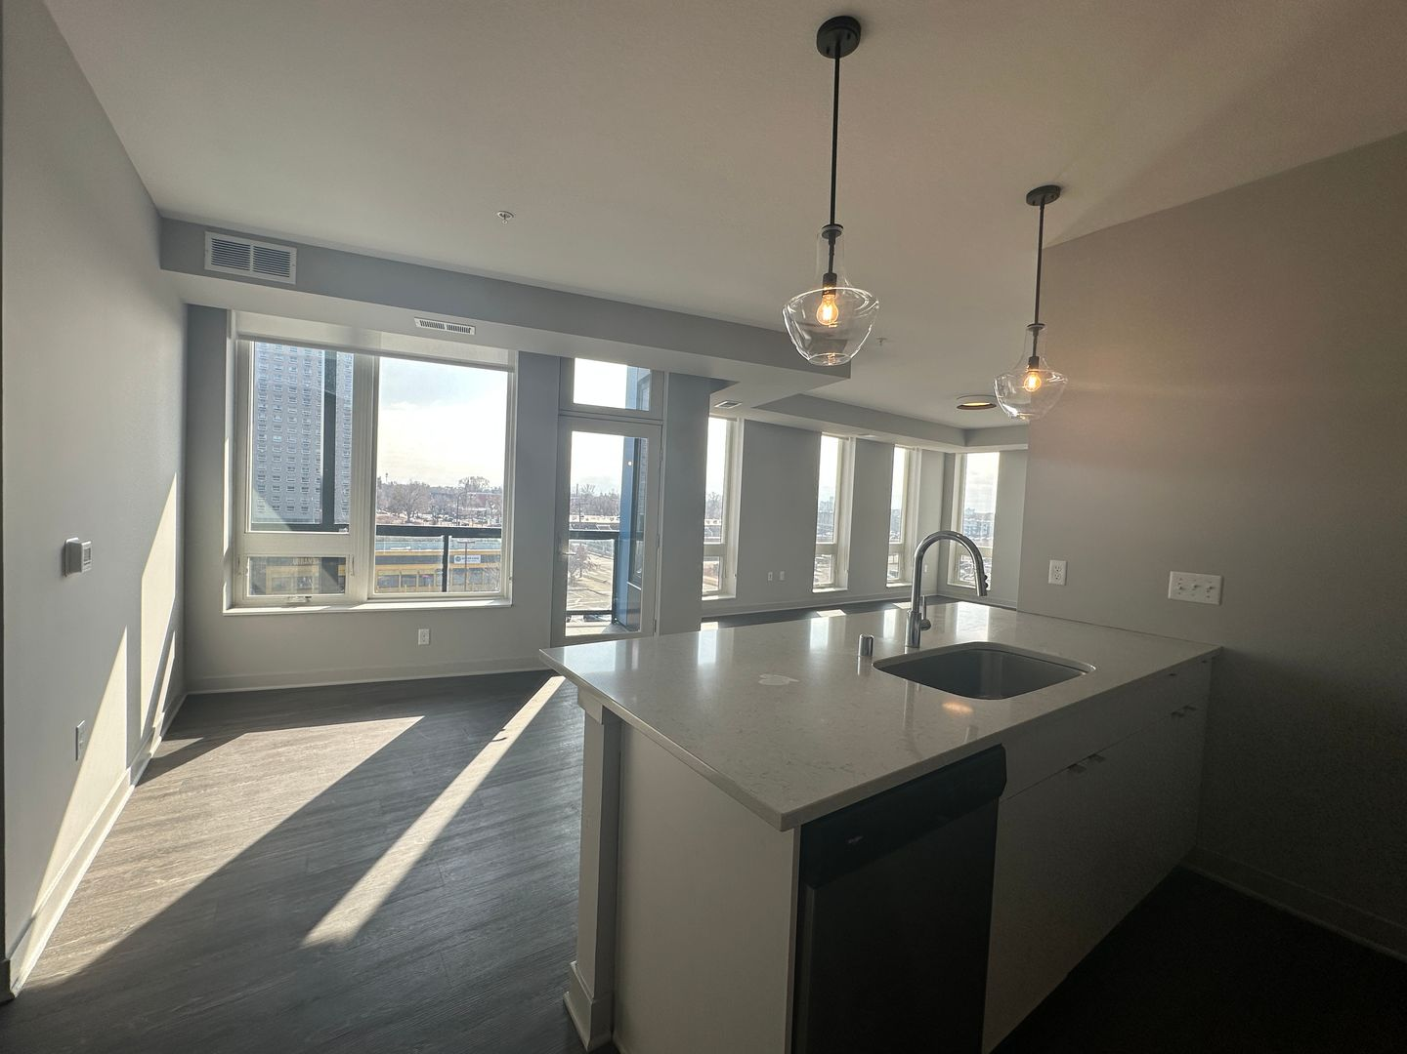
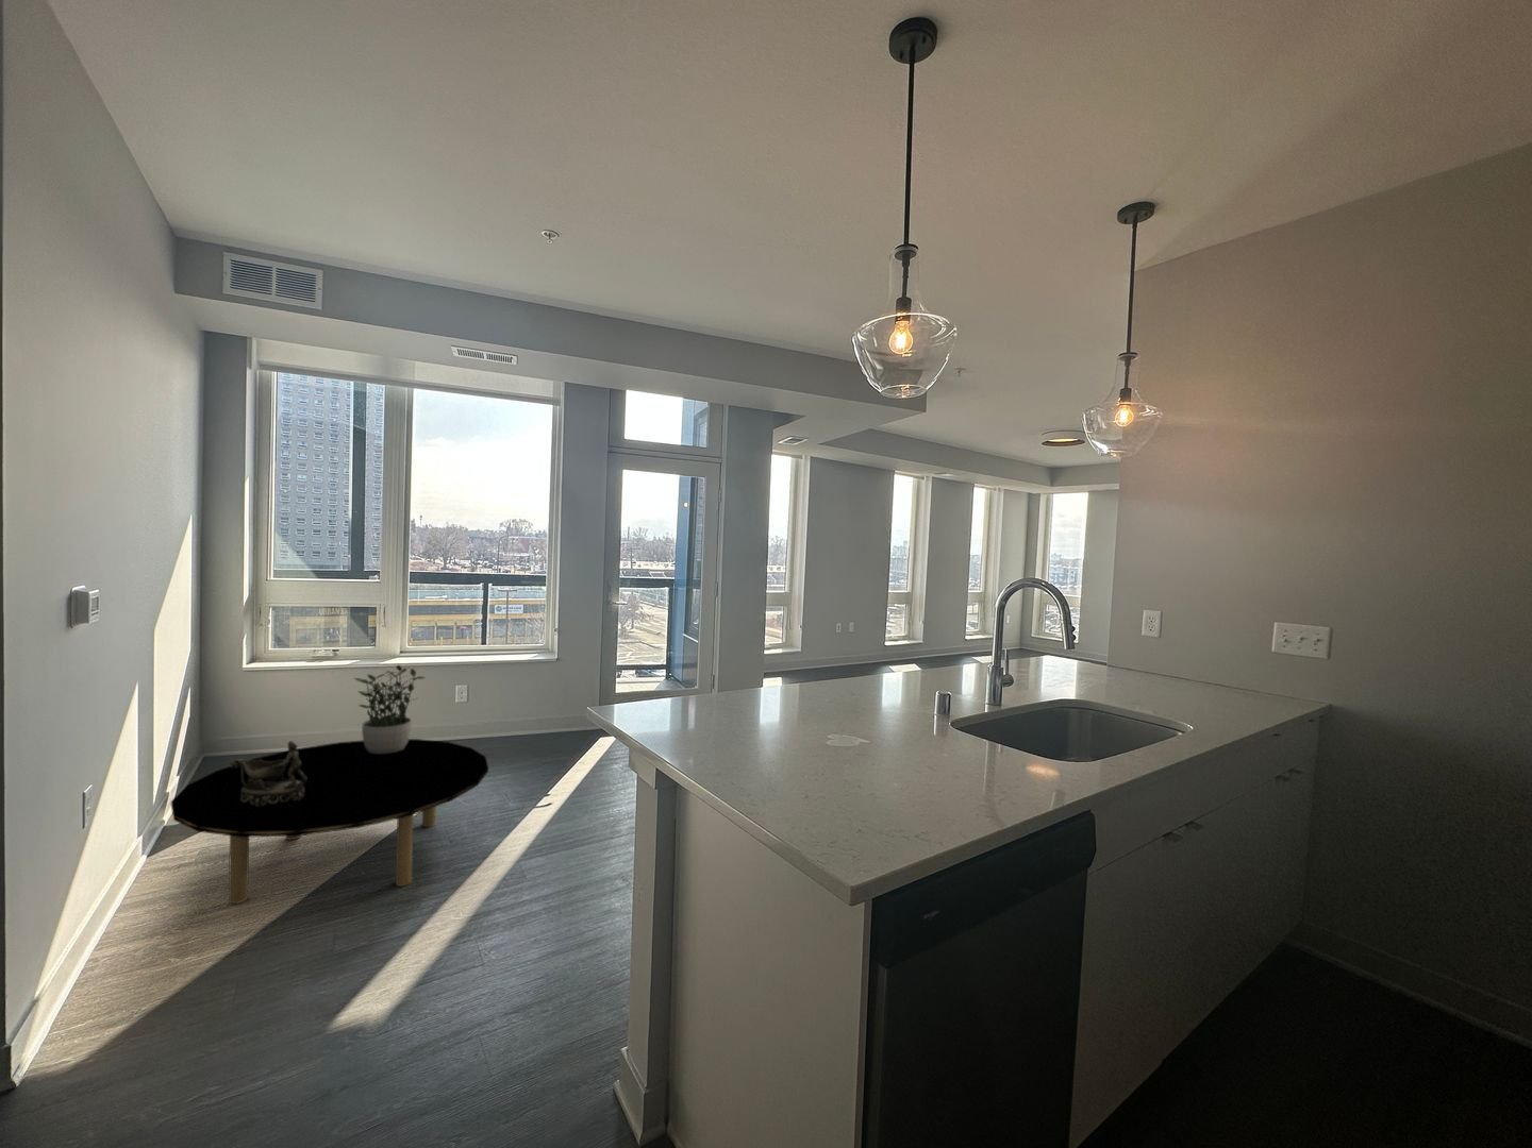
+ potted plant [353,664,427,754]
+ decorative bowl [229,740,306,806]
+ coffee table [170,738,490,904]
